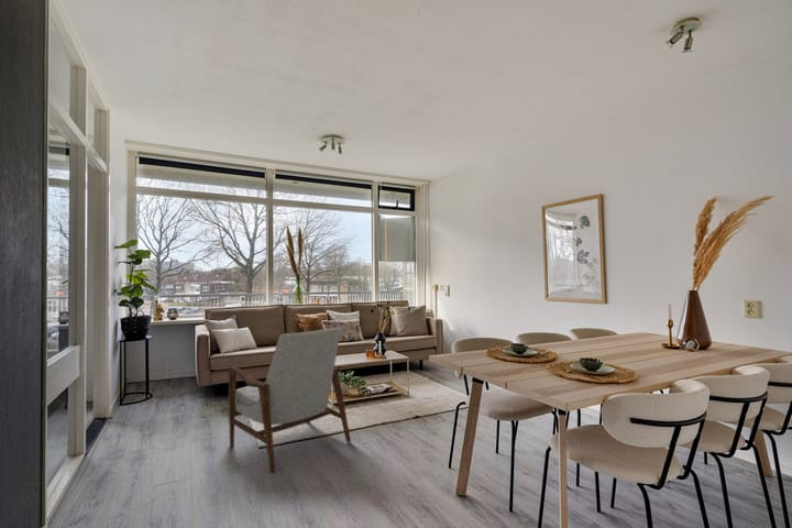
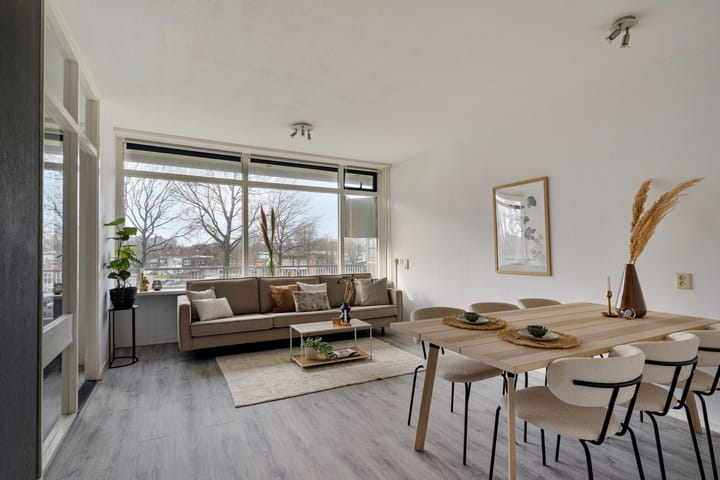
- armchair [228,327,352,473]
